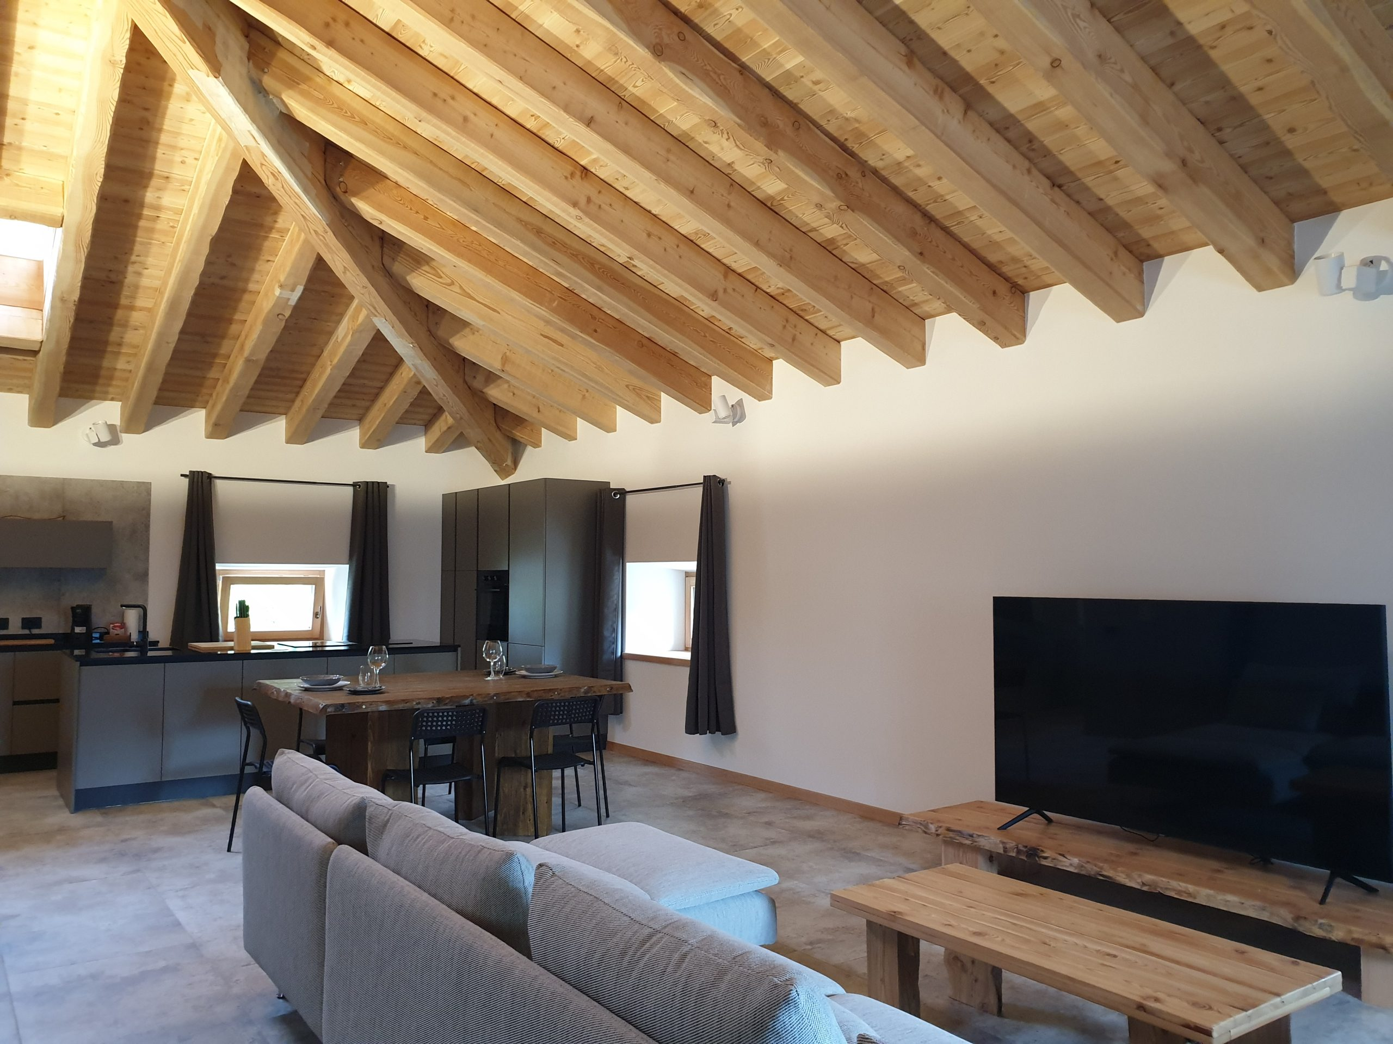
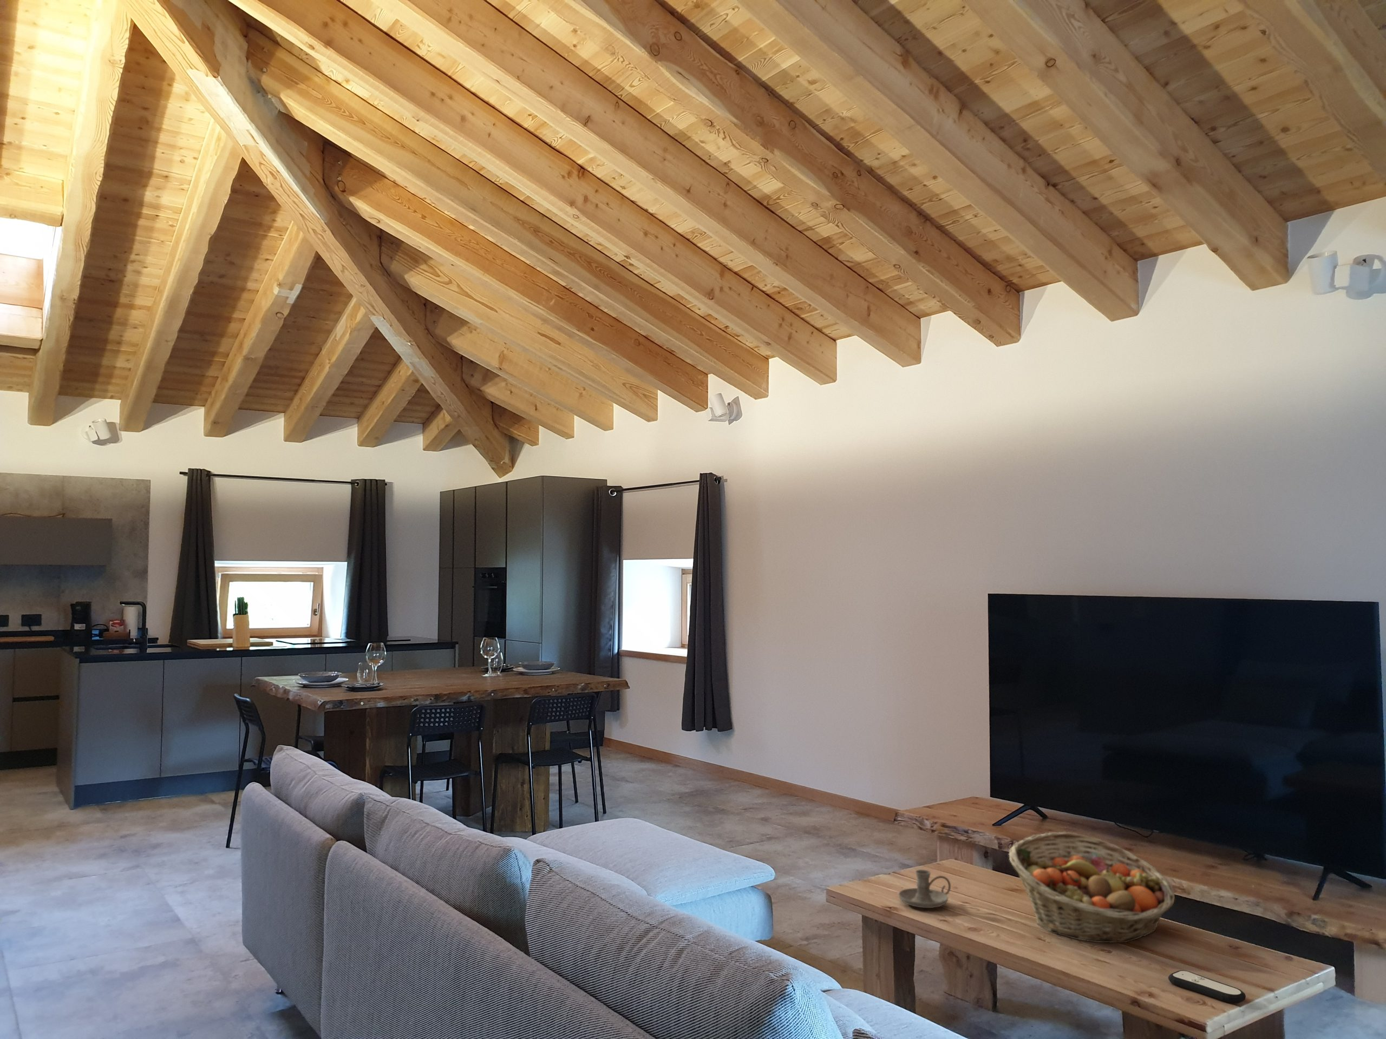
+ remote control [1168,970,1246,1004]
+ candle holder [898,869,952,909]
+ fruit basket [1008,832,1175,943]
